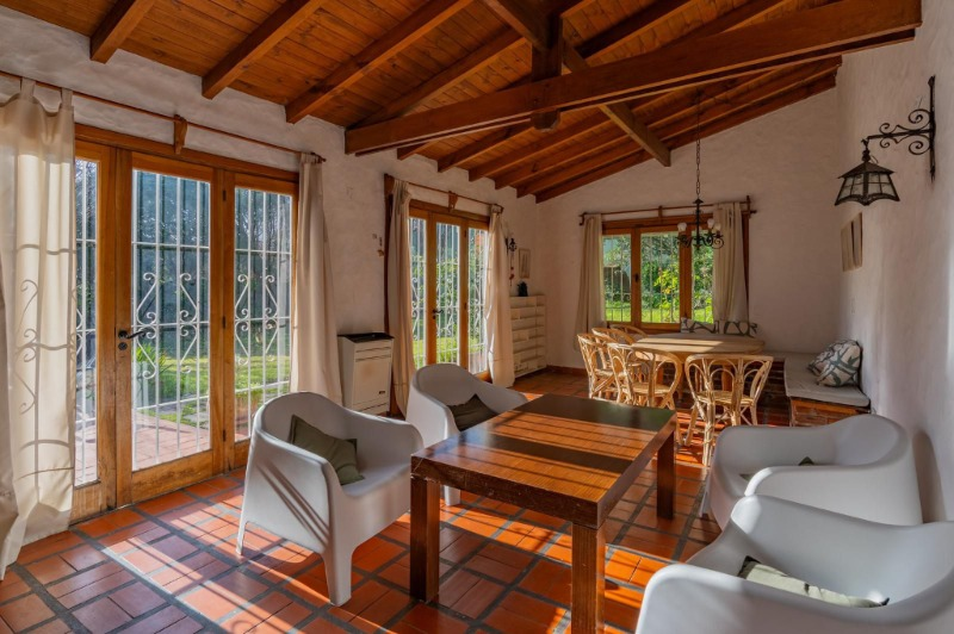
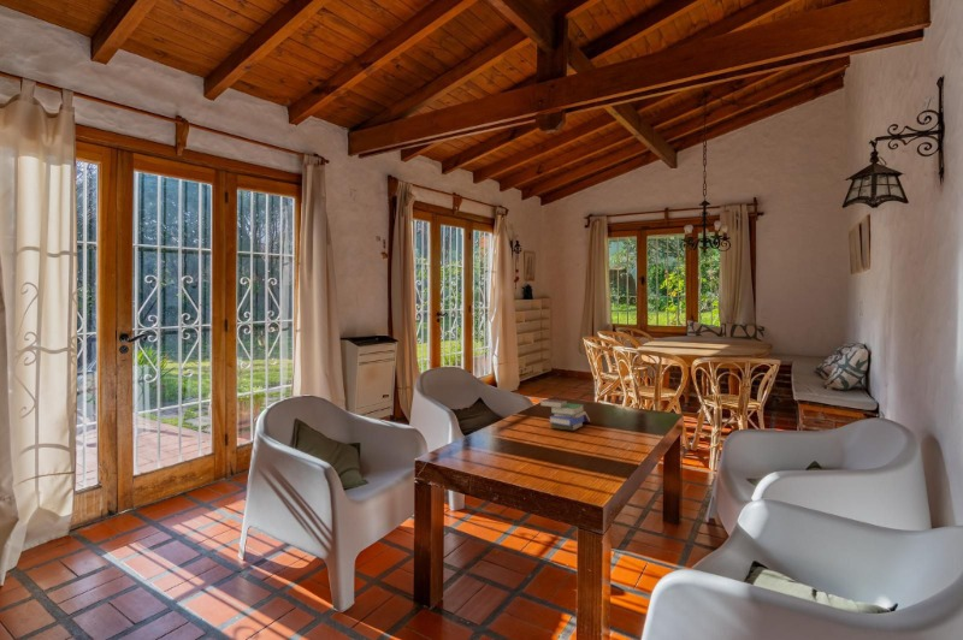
+ book [539,398,591,432]
